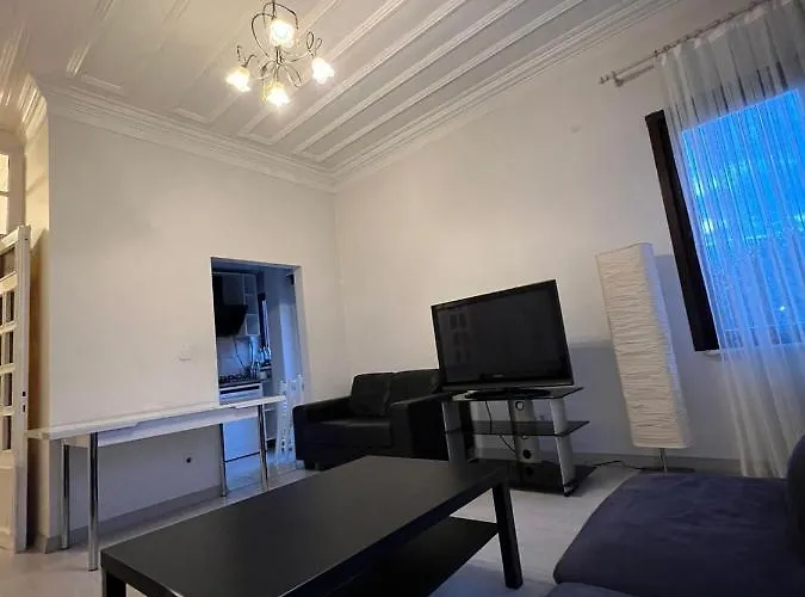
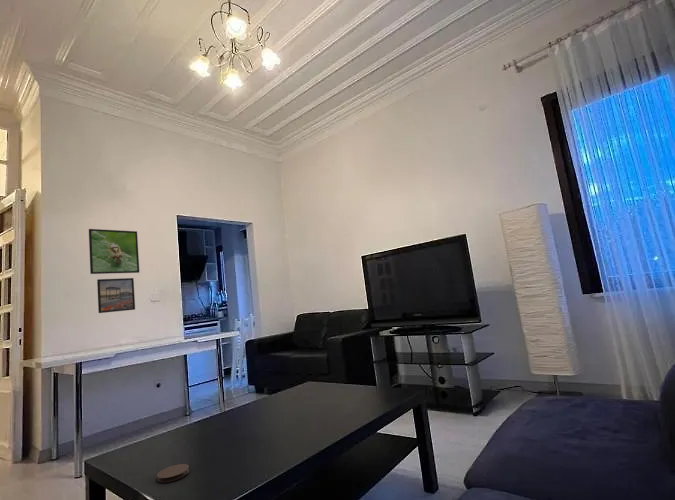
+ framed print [96,277,136,314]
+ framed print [88,228,140,275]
+ coaster [156,463,190,483]
